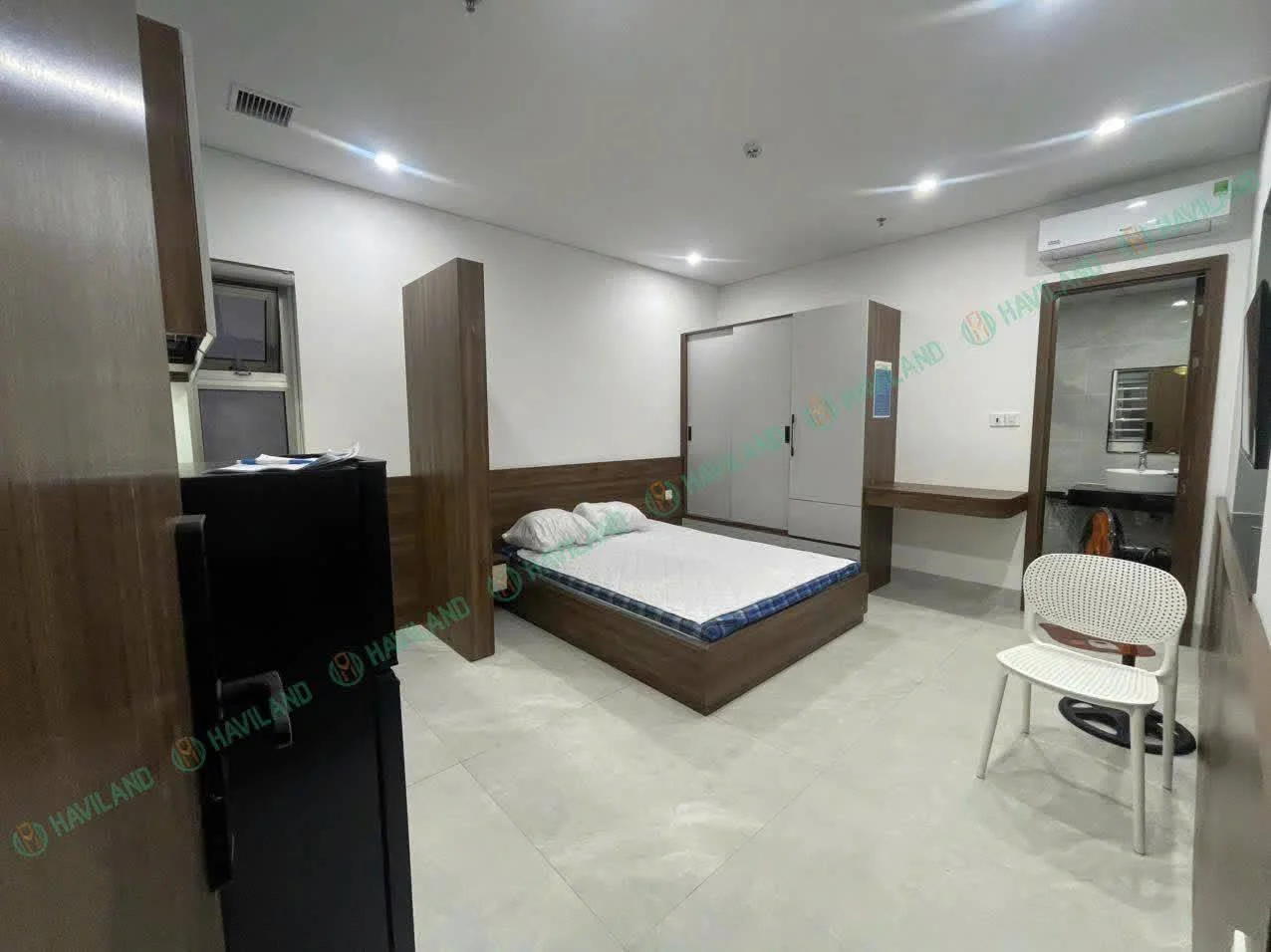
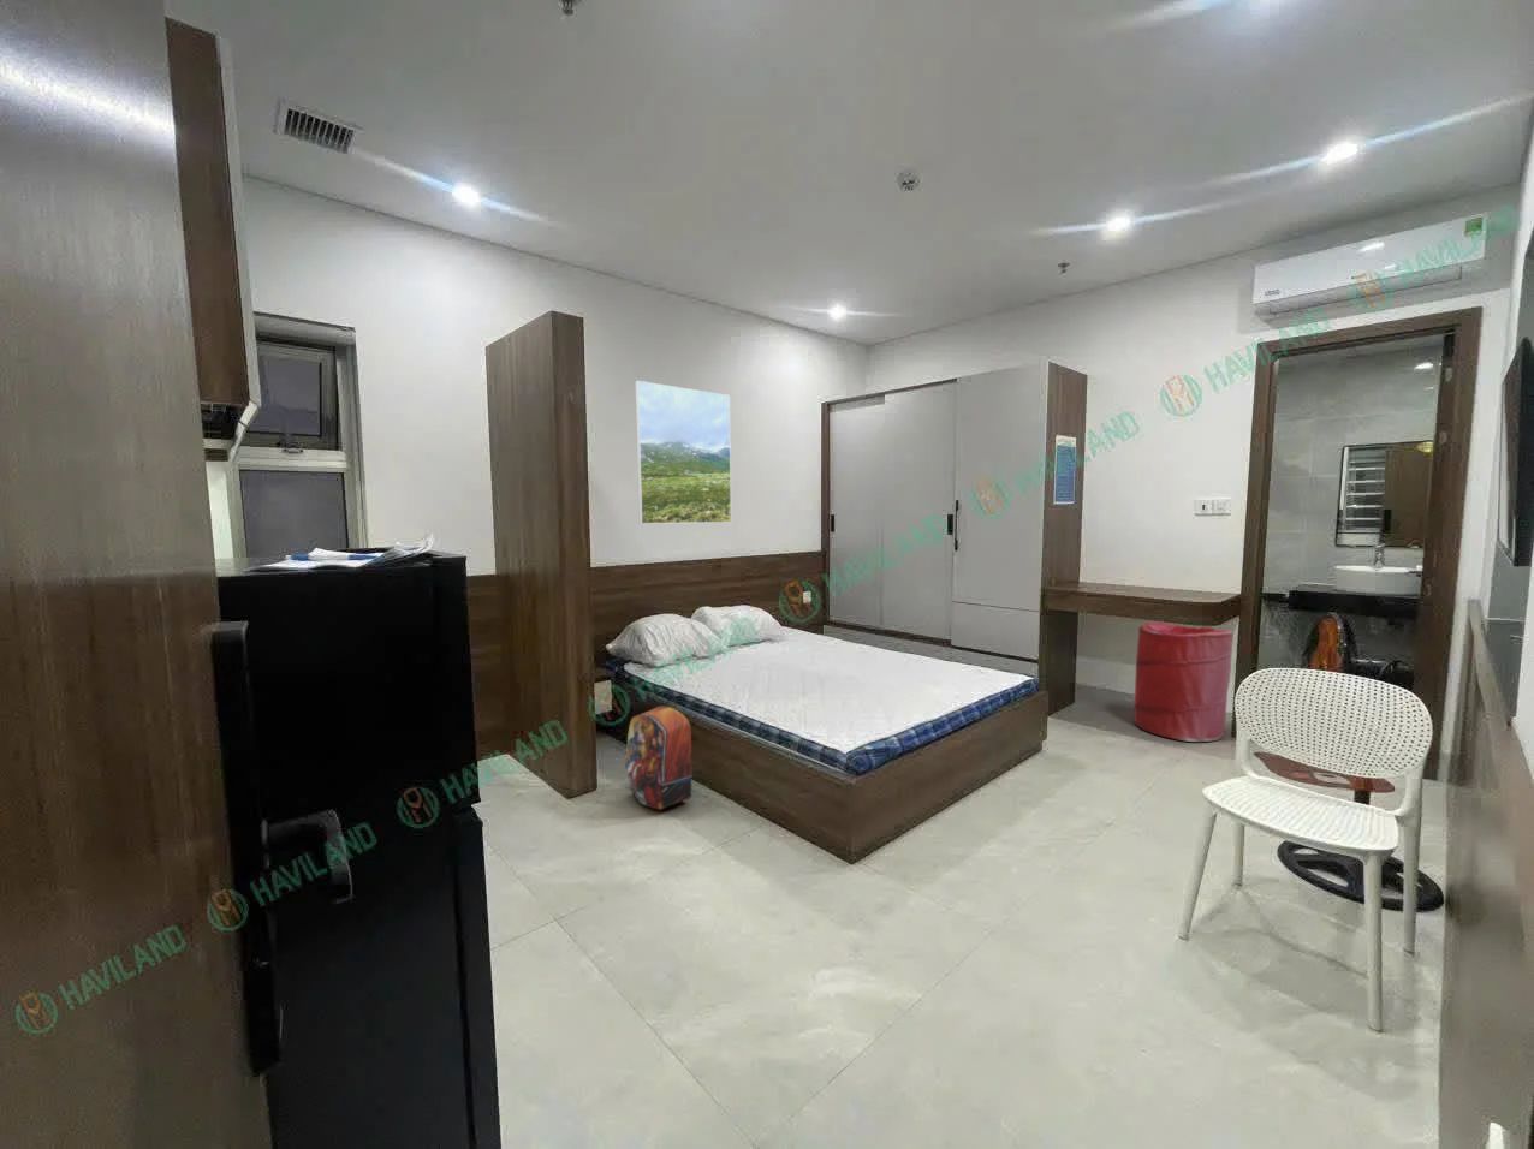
+ laundry hamper [1133,622,1235,742]
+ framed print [634,380,733,525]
+ backpack [624,695,694,810]
